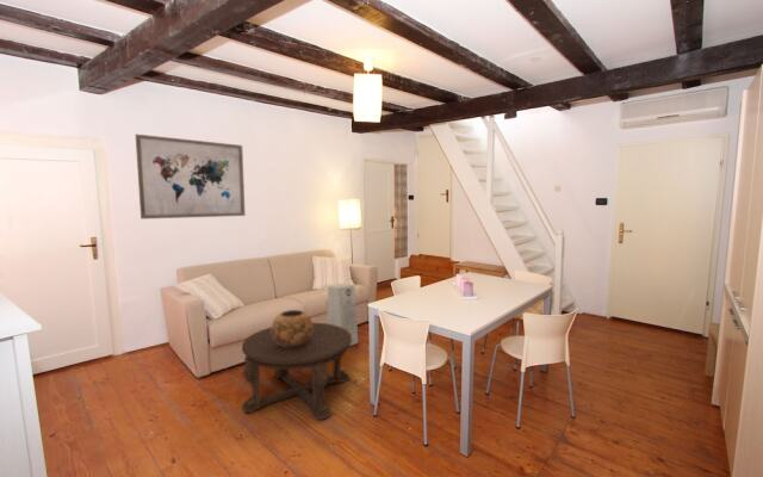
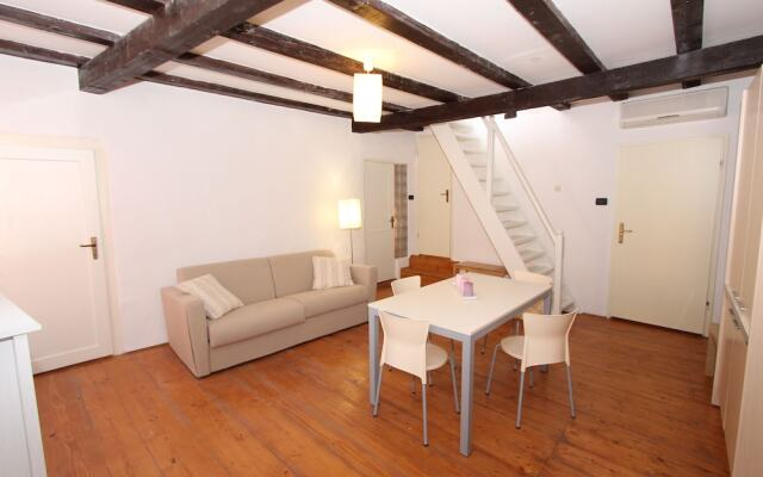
- decorative bowl [271,309,314,348]
- coffee table [241,322,352,421]
- wall art [135,134,247,221]
- air purifier [324,283,359,347]
